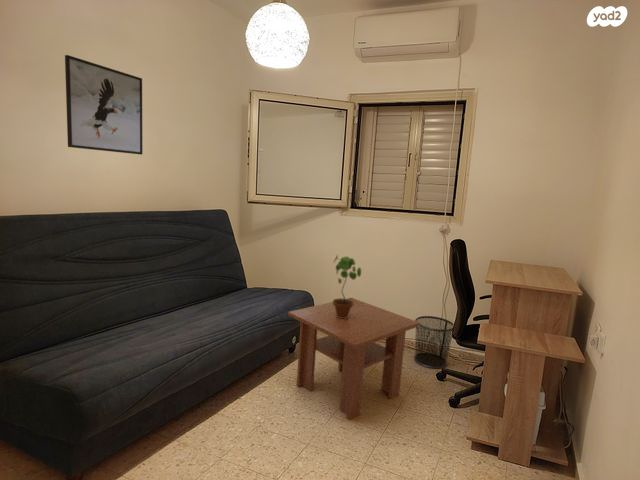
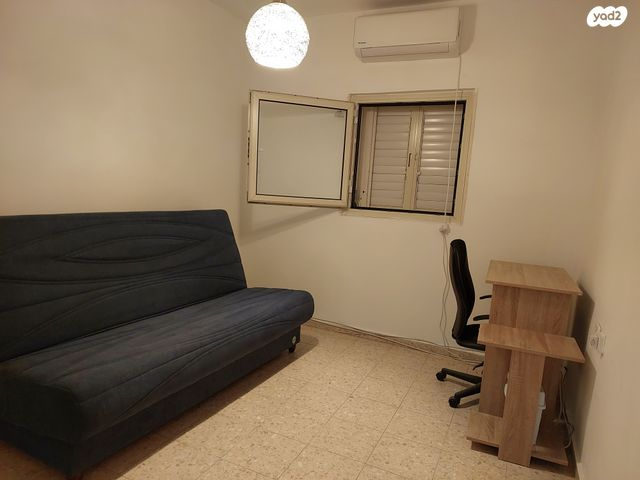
- coffee table [287,297,421,421]
- waste bin [413,315,455,370]
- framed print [64,54,143,156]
- potted plant [332,254,362,318]
